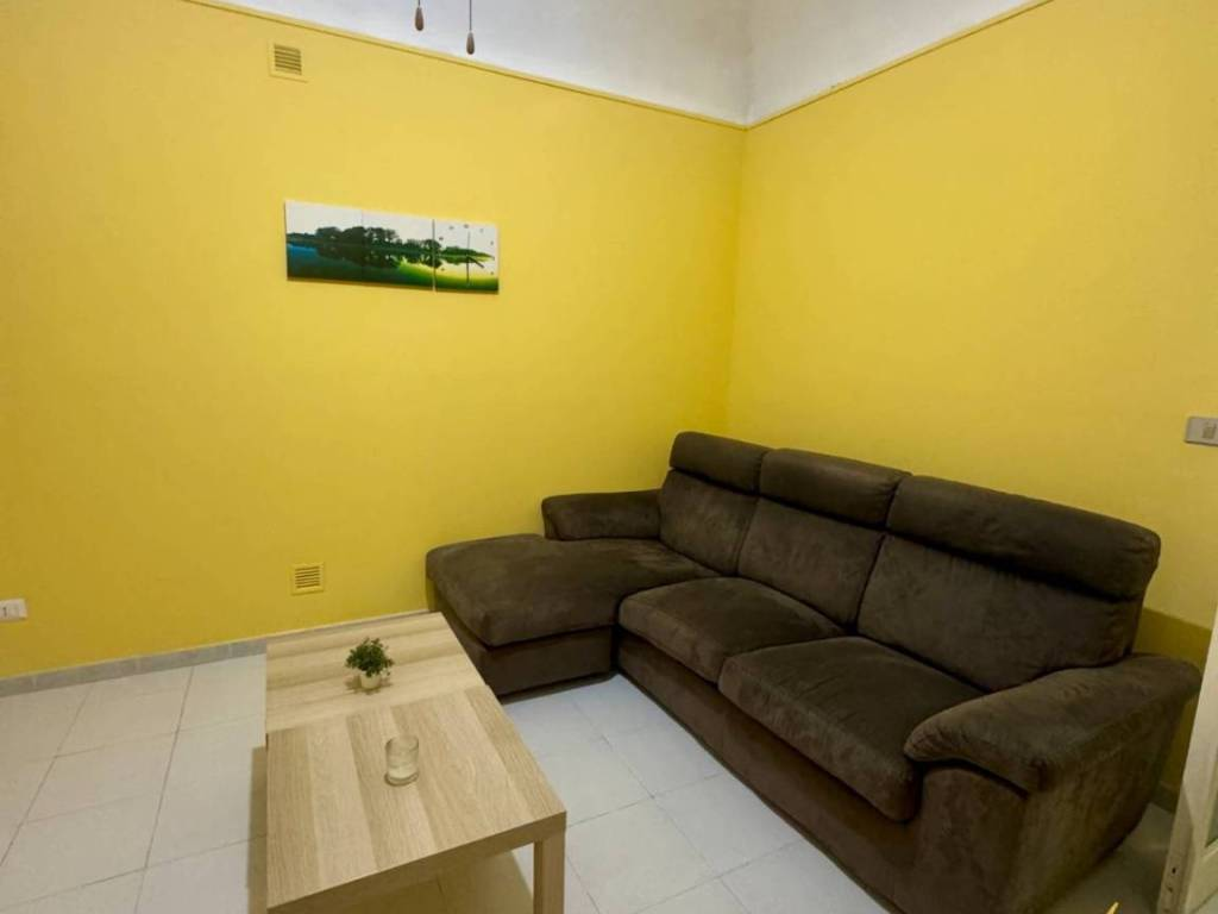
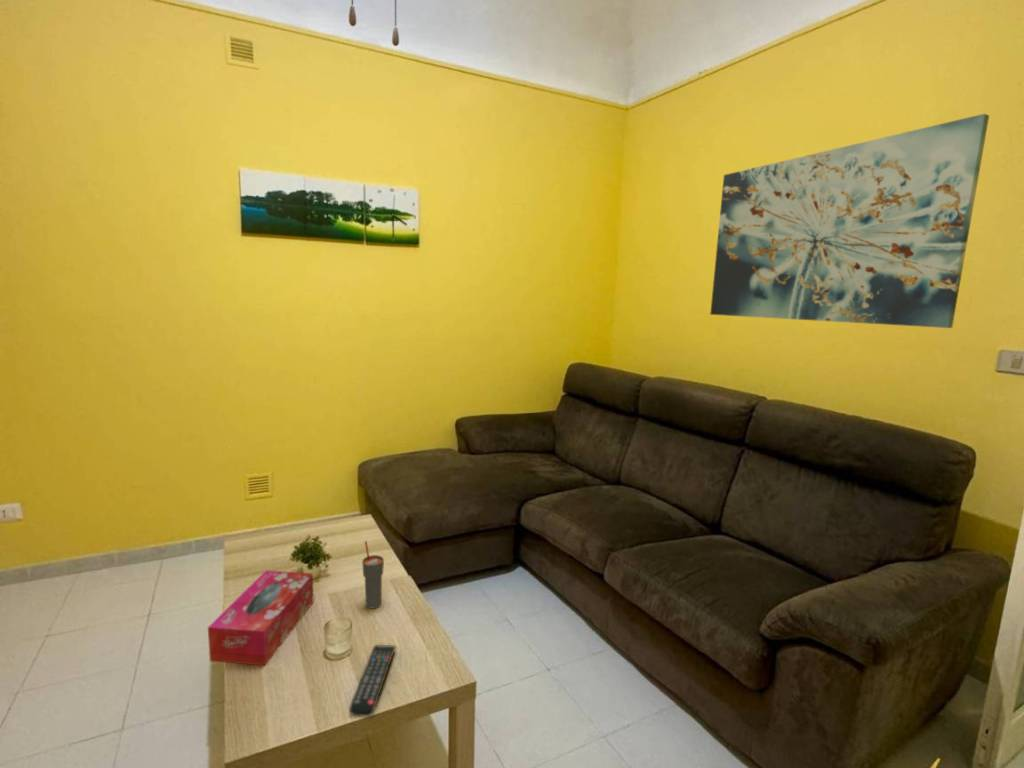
+ cup [361,540,385,610]
+ remote control [348,644,397,718]
+ tissue box [207,569,315,666]
+ wall art [709,113,990,329]
